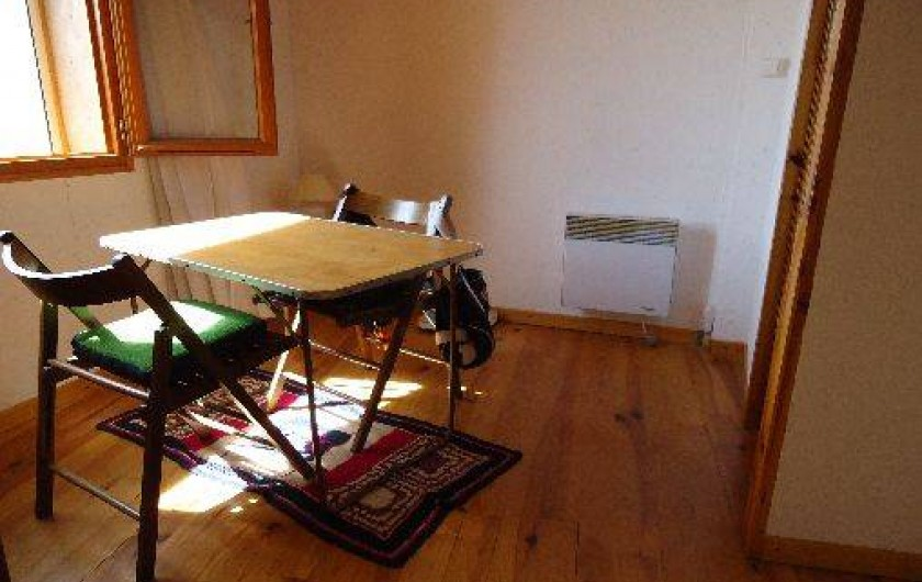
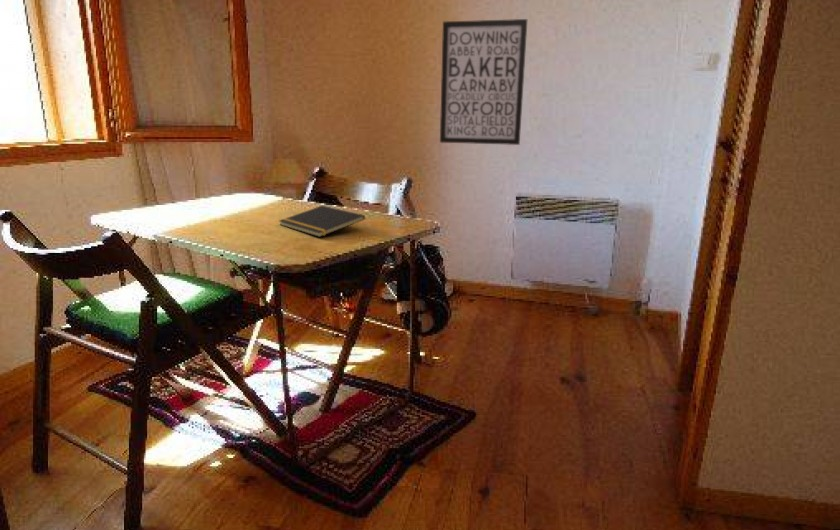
+ wall art [439,18,528,146]
+ notepad [278,205,366,238]
